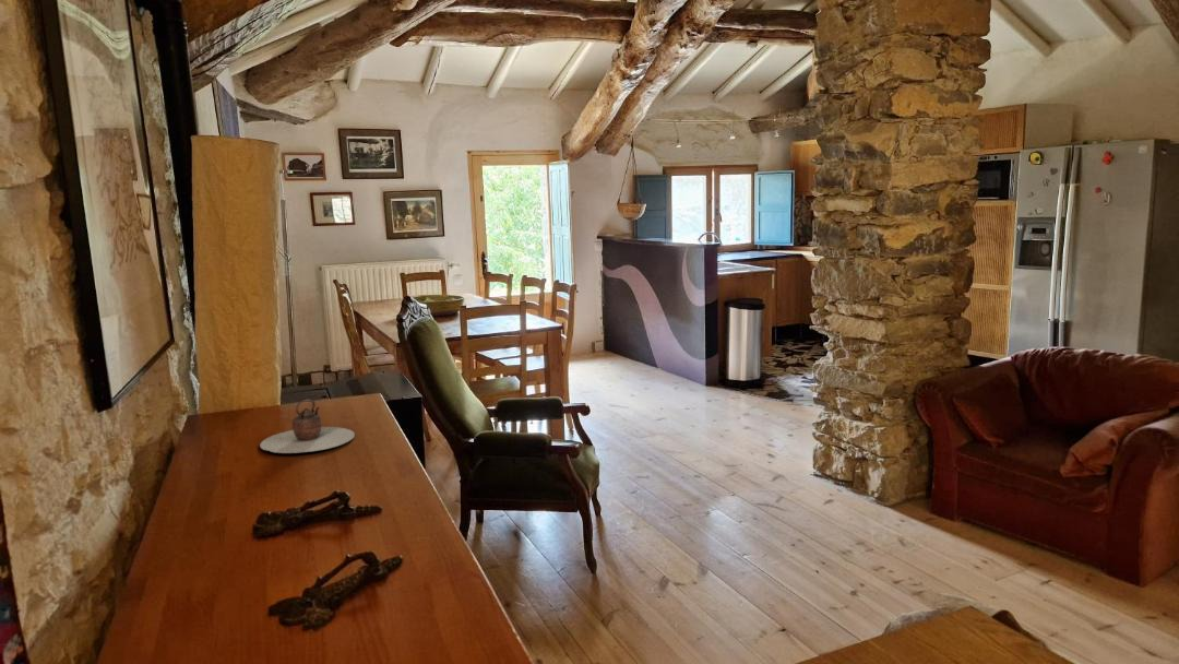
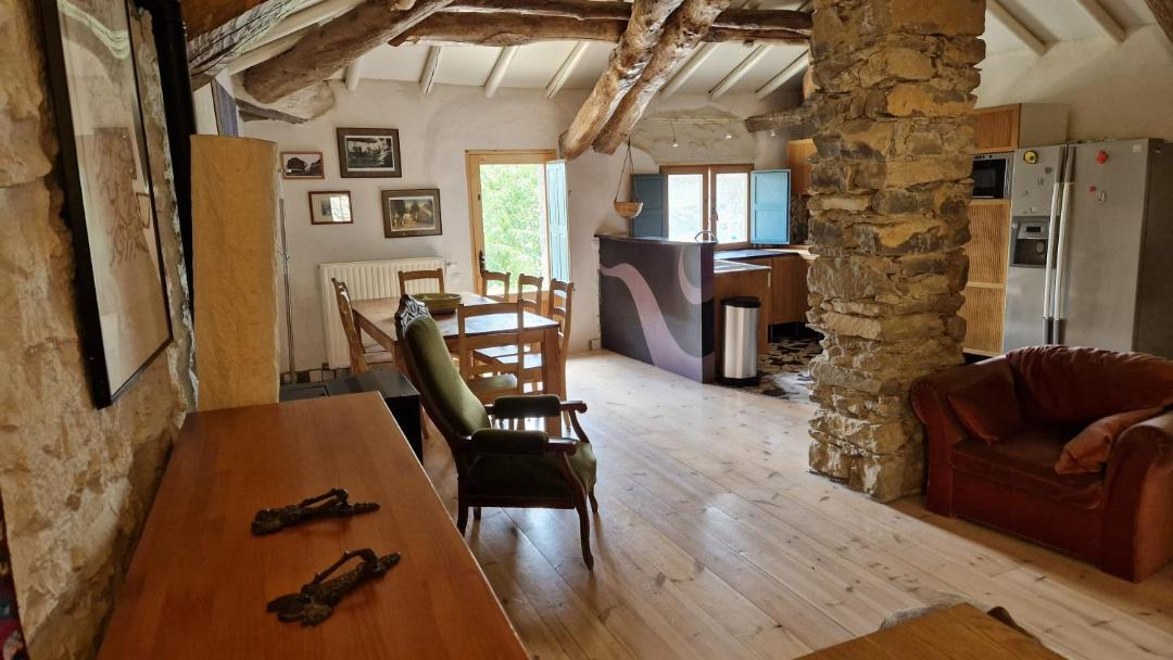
- teapot [259,399,356,454]
